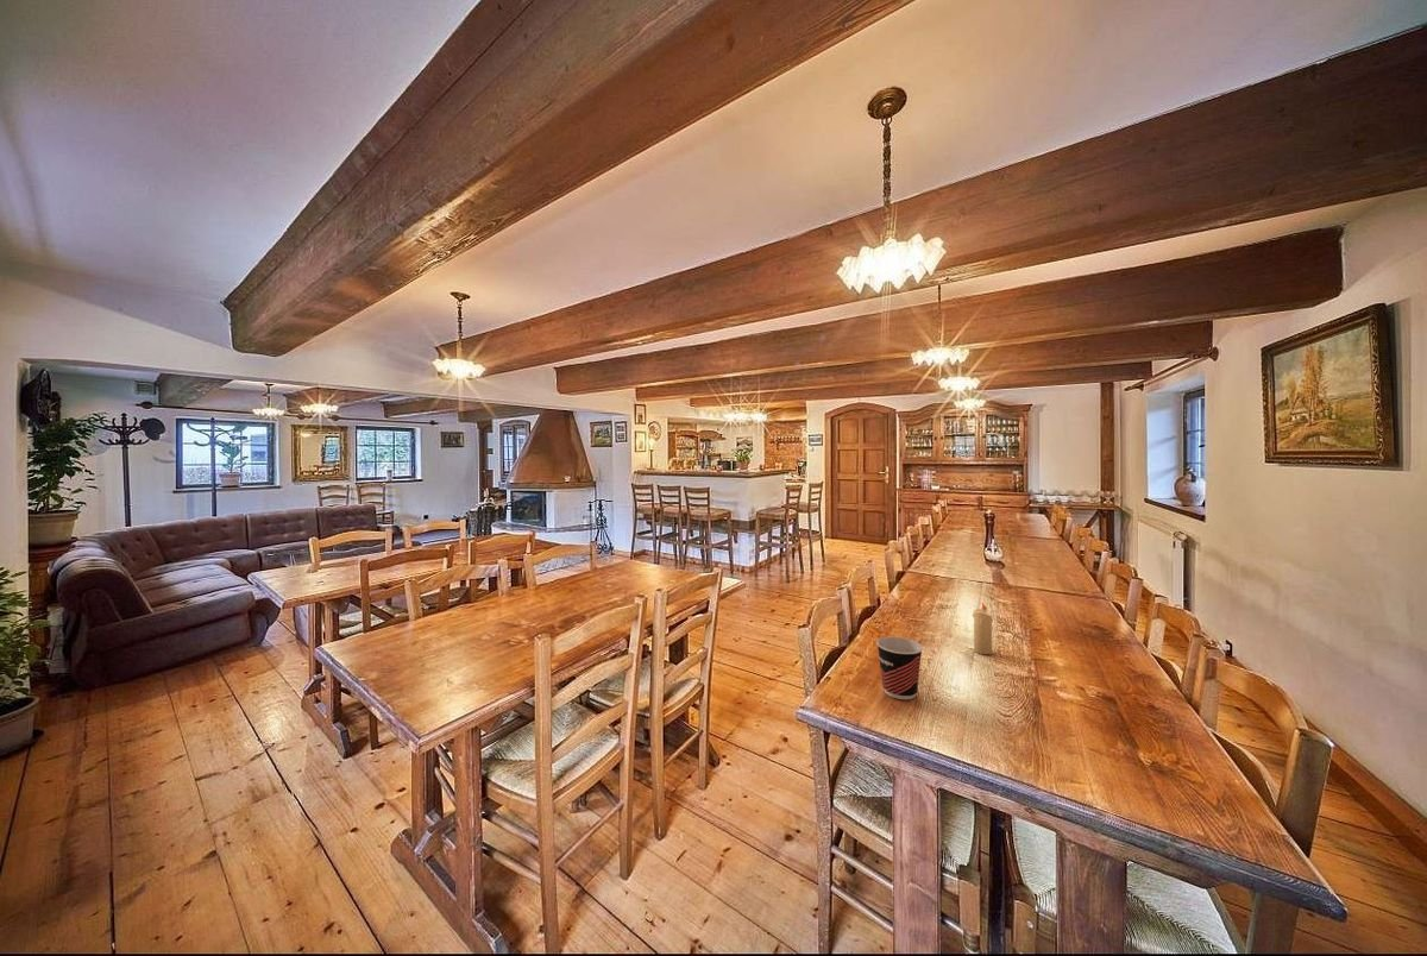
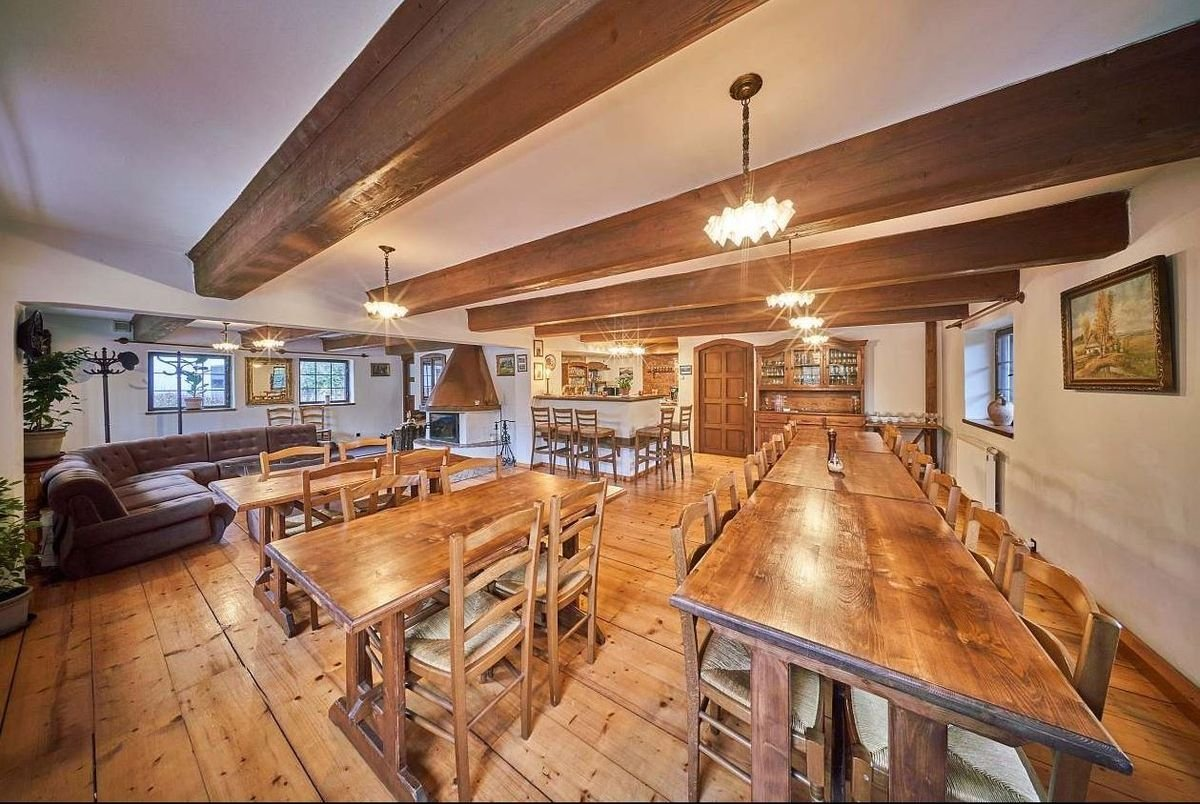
- cup [875,636,924,700]
- candle [972,602,994,655]
